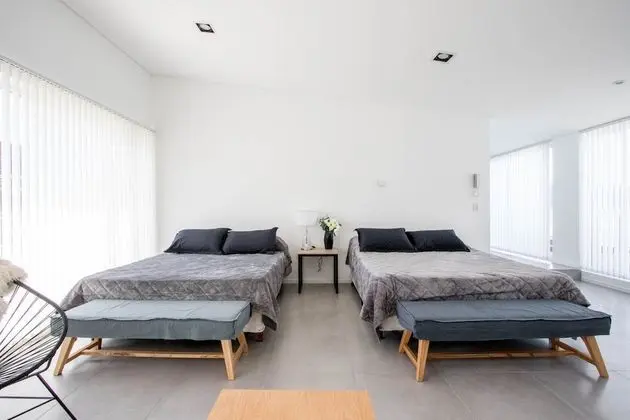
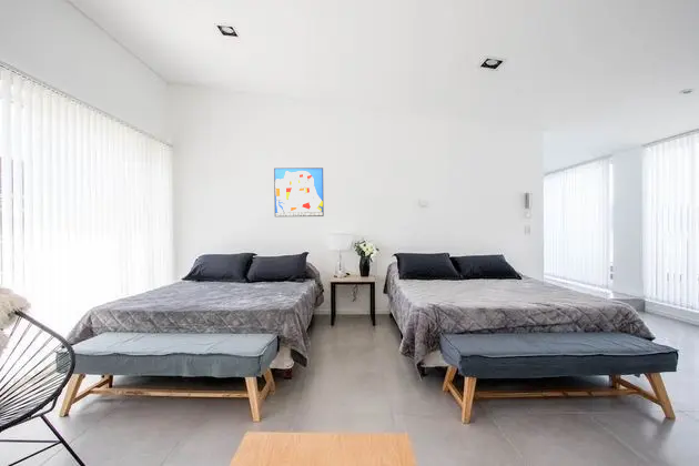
+ wall art [273,166,325,217]
